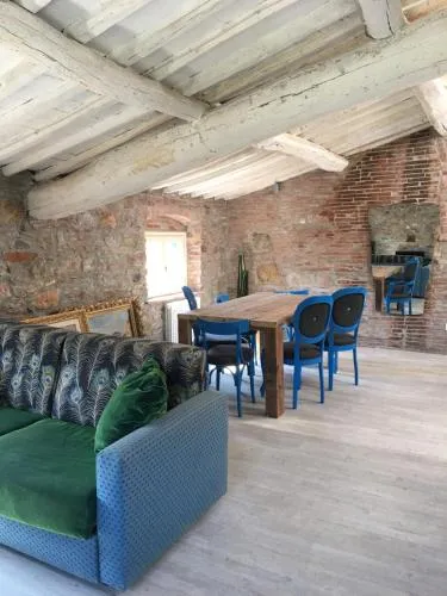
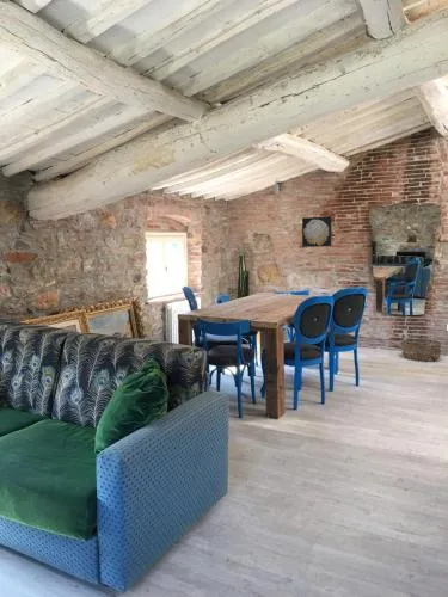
+ basket [400,338,442,362]
+ wall art [301,215,332,248]
